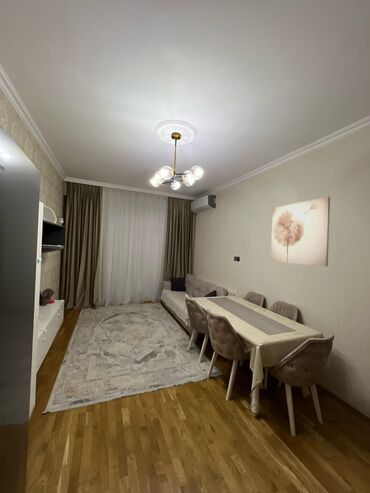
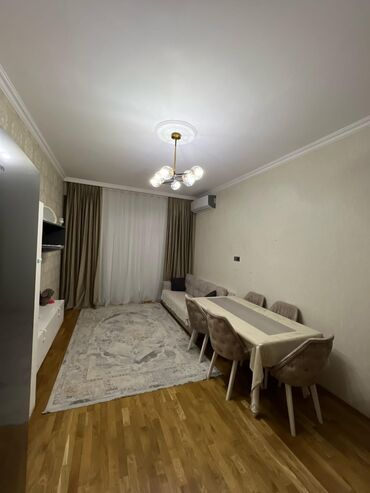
- wall art [270,196,331,267]
